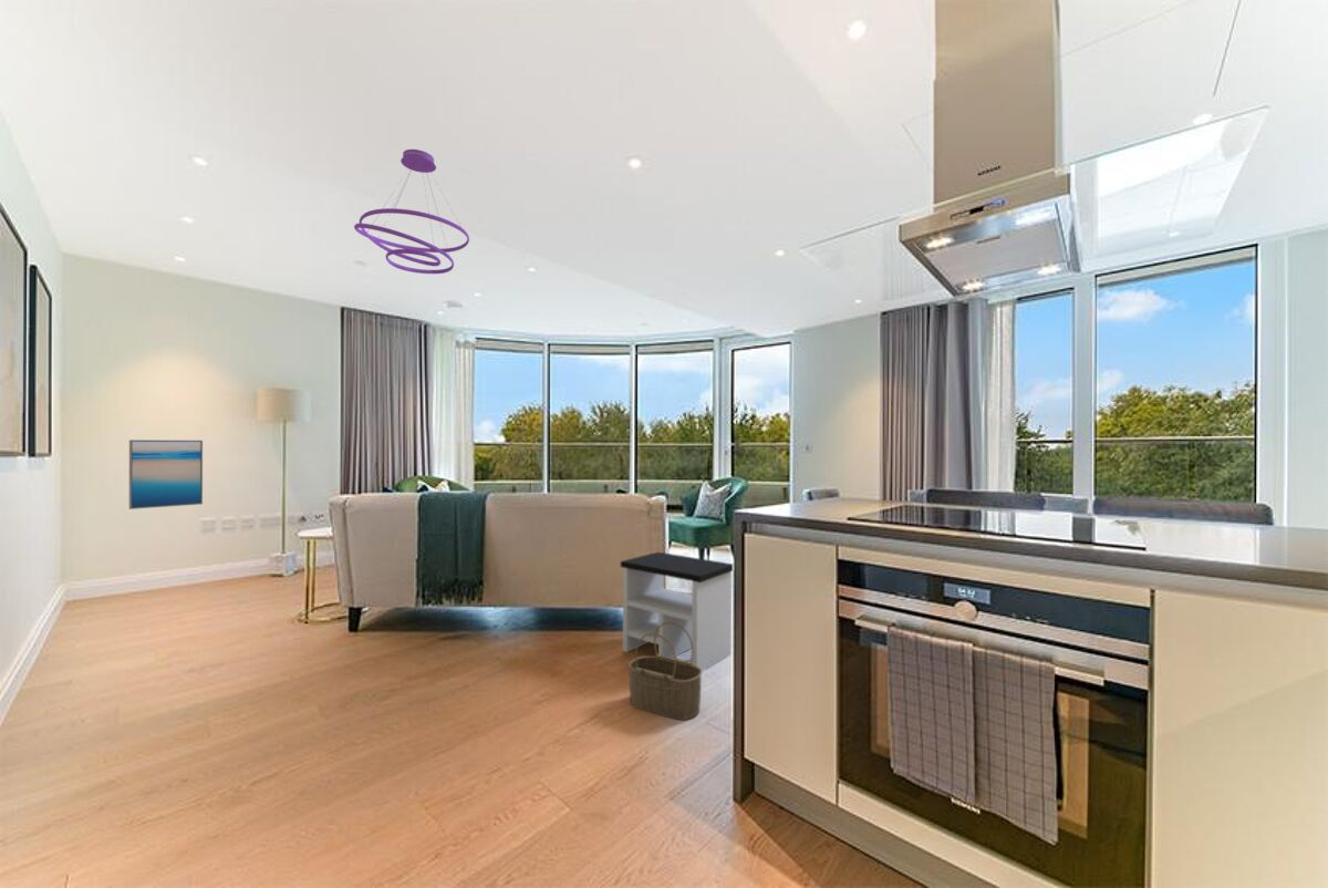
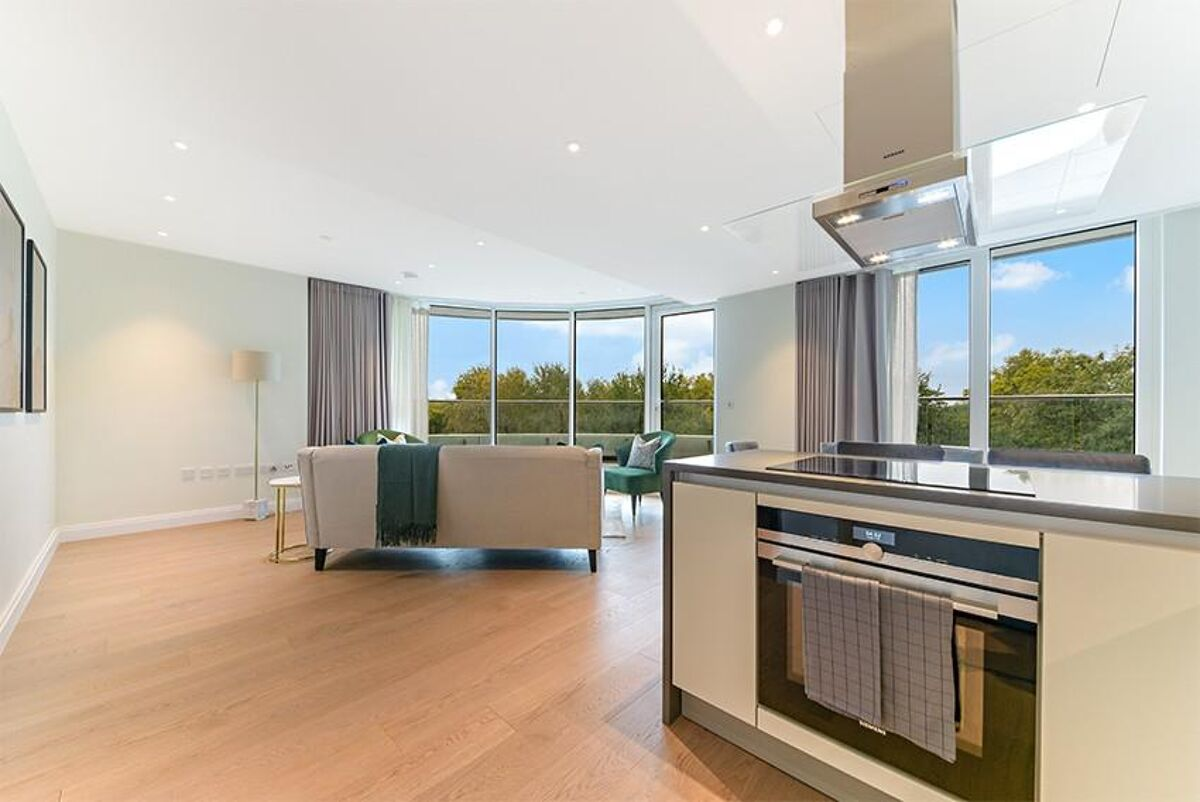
- side table [620,551,734,673]
- wall art [128,438,204,510]
- ceiling light fixture [353,148,470,275]
- wicker basket [627,622,703,721]
